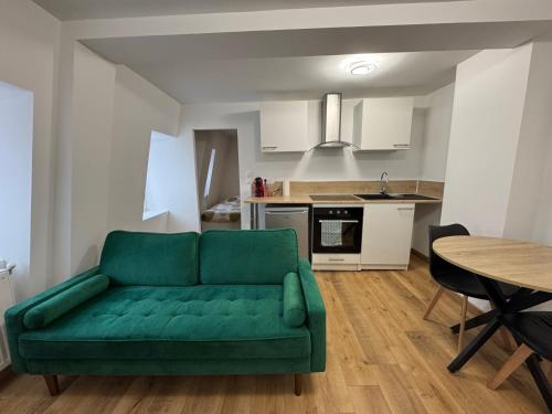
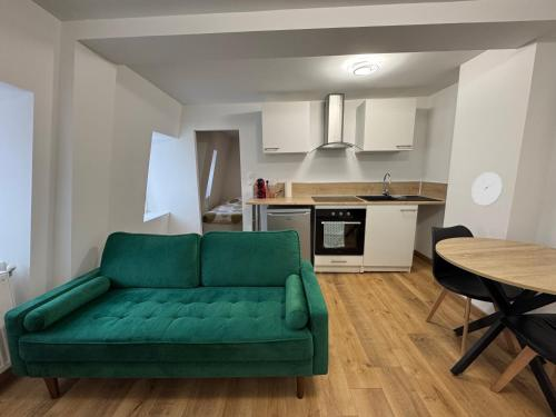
+ wall clock [470,171,504,207]
